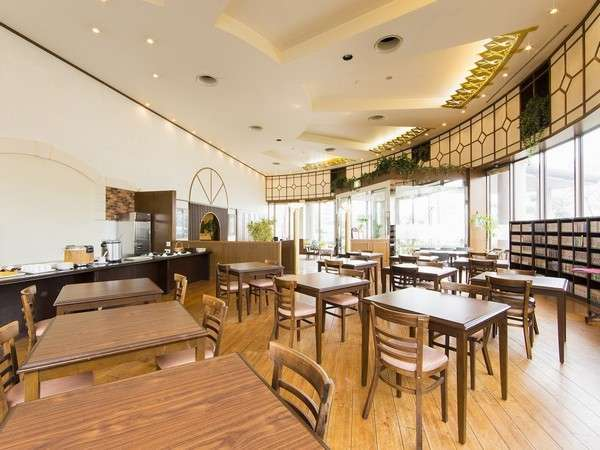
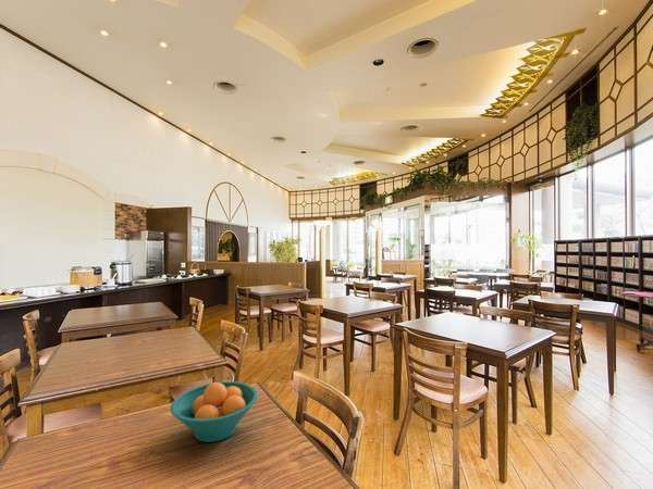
+ fruit bowl [170,380,259,443]
